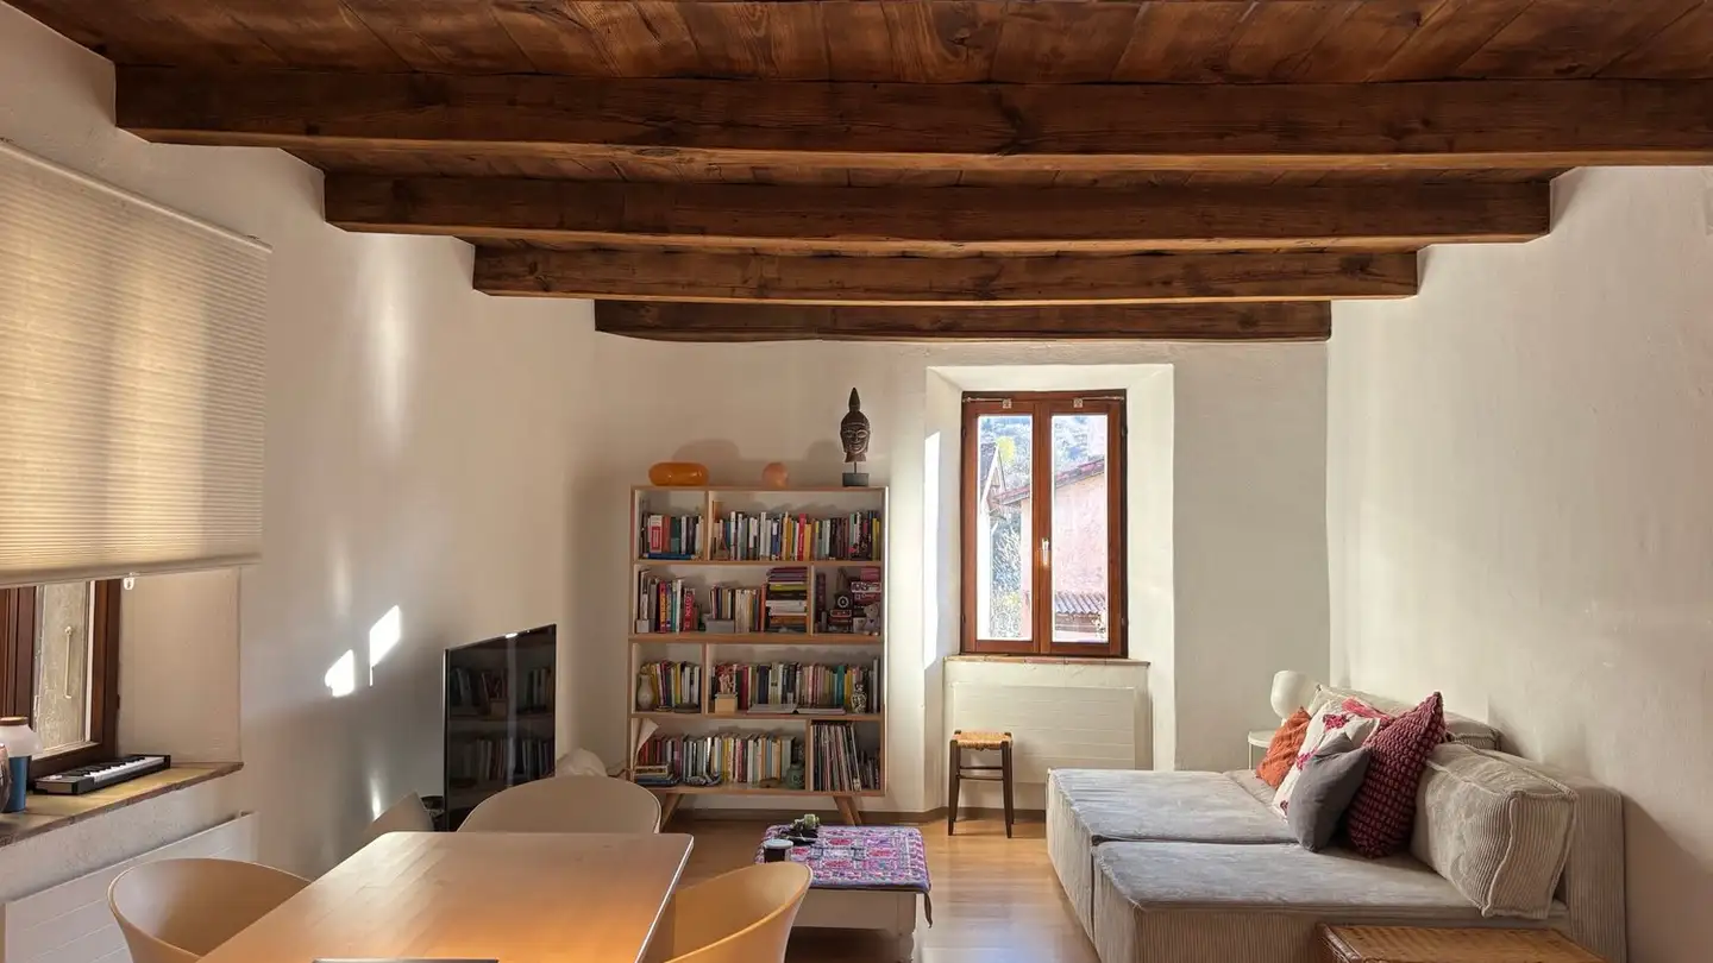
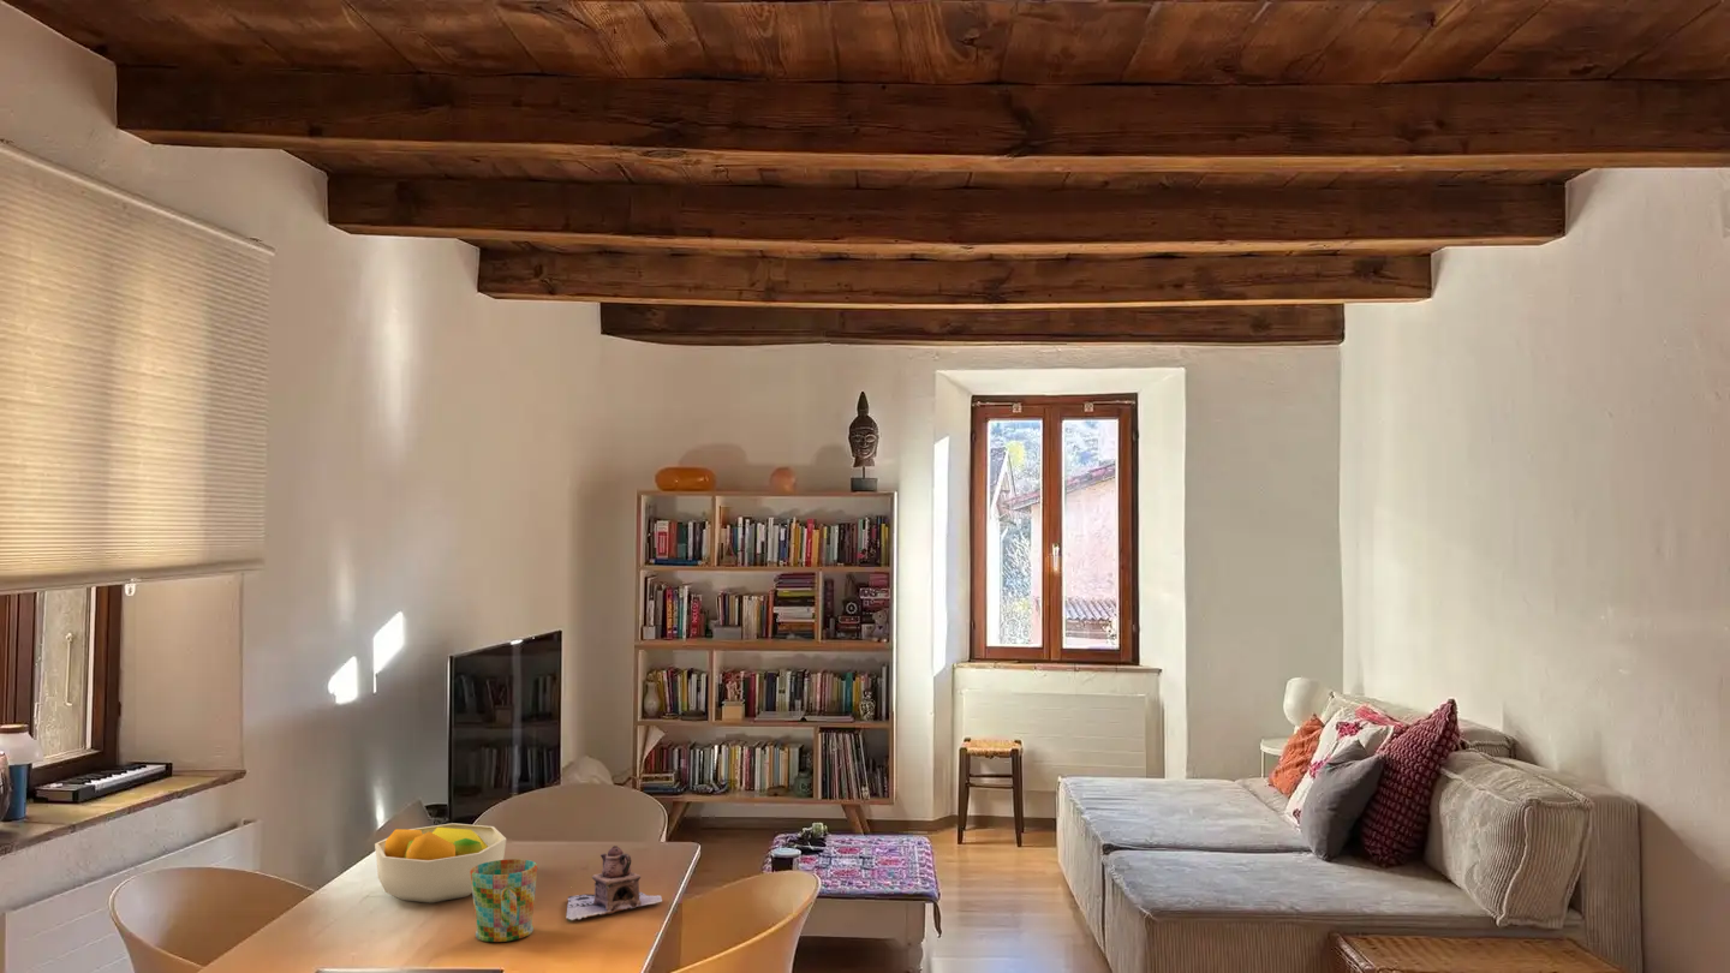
+ fruit bowl [374,822,507,905]
+ mug [470,858,538,943]
+ teapot [566,844,663,923]
